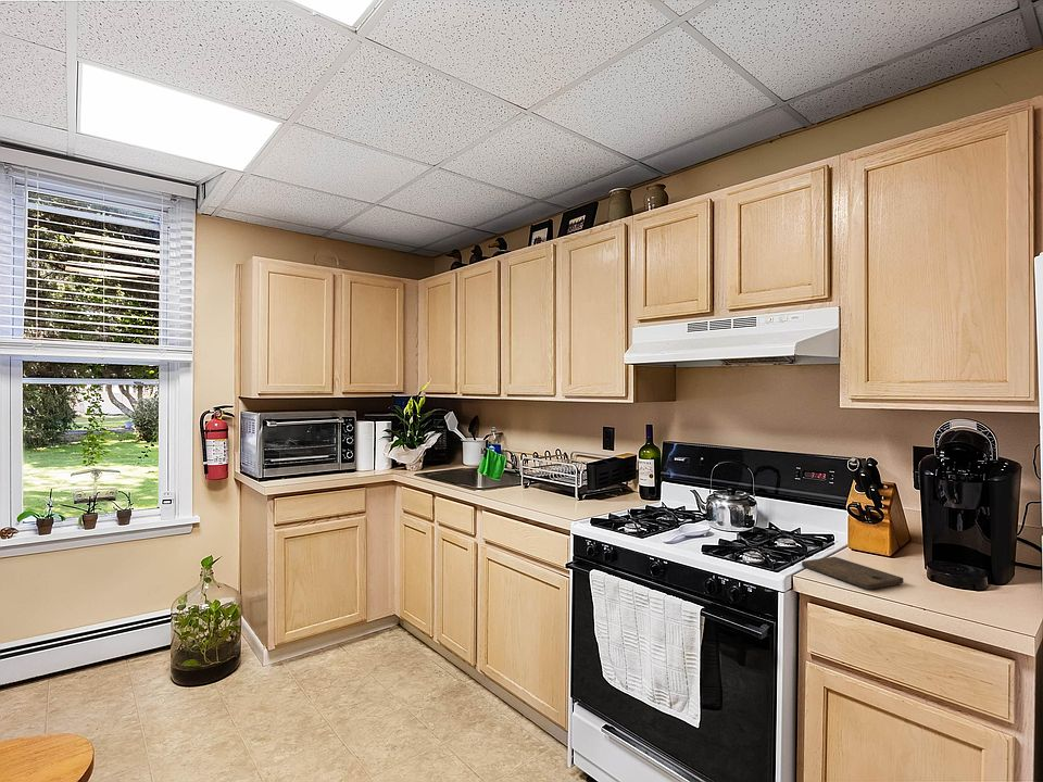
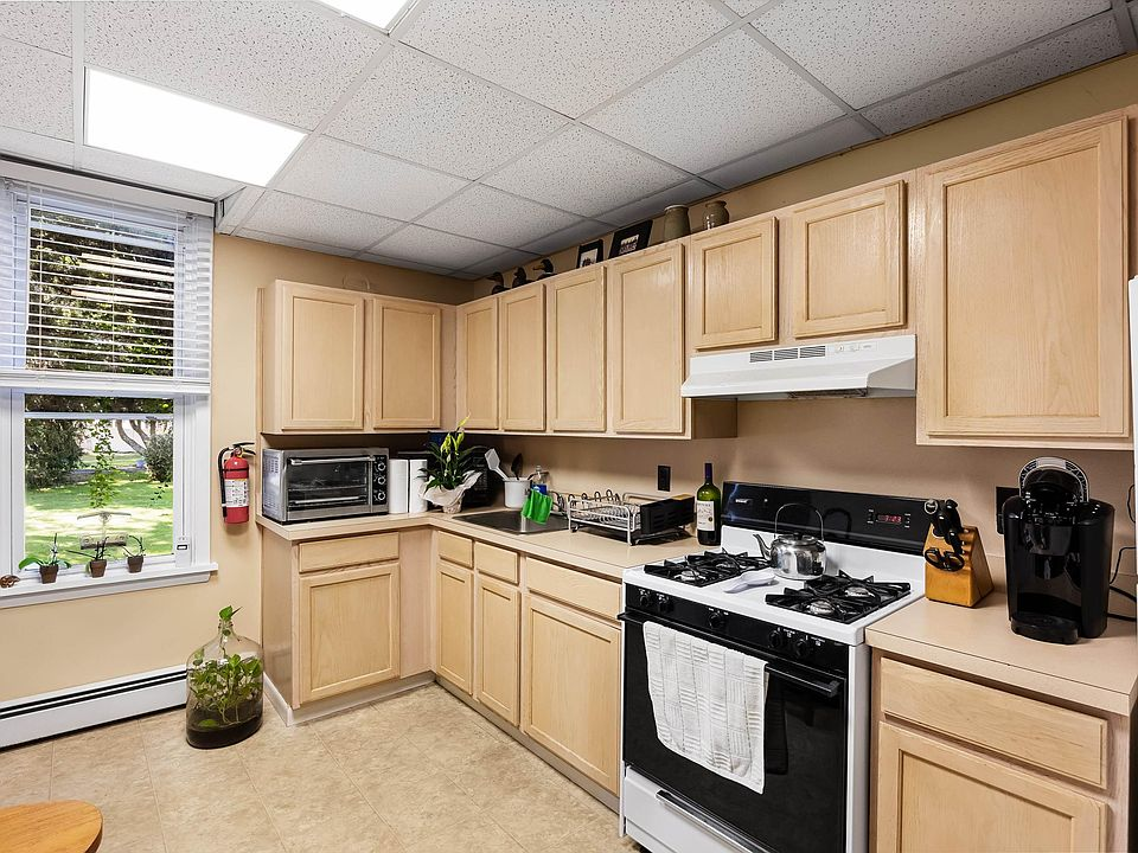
- cutting board [801,556,904,591]
